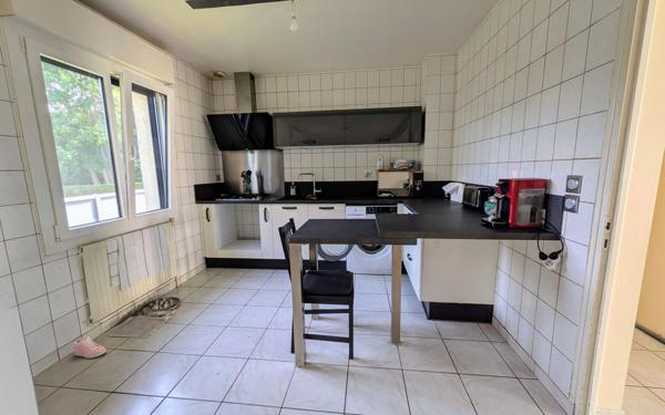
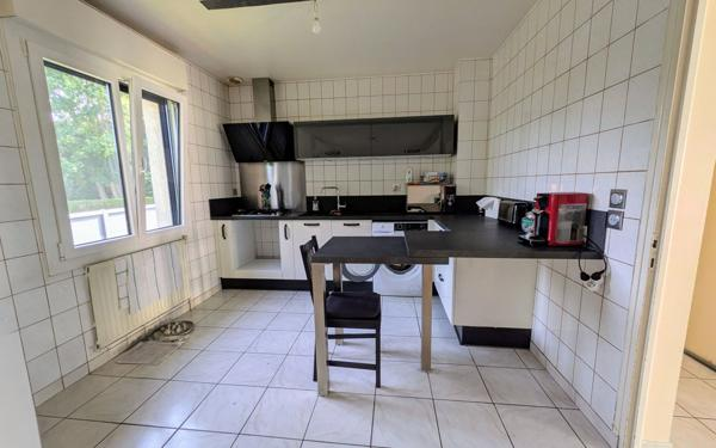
- sneaker [73,335,108,359]
